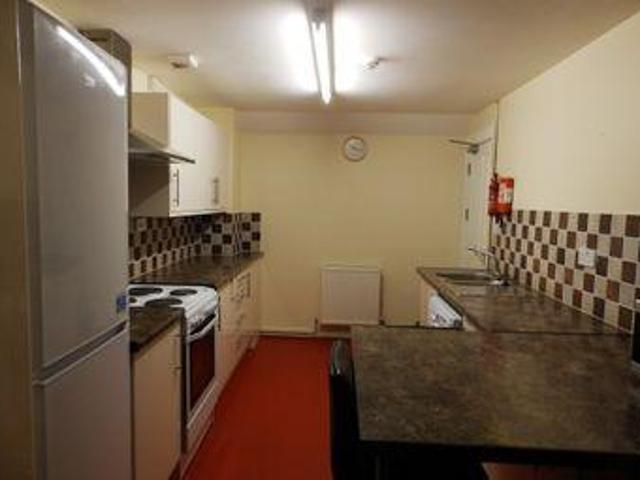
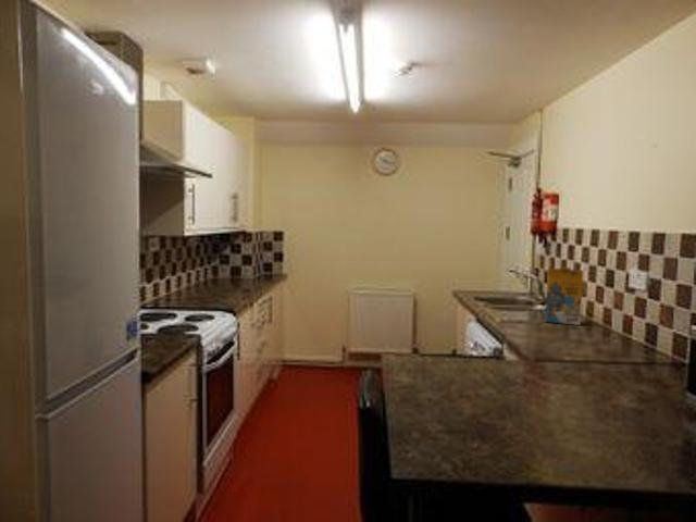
+ cereal box [542,266,589,326]
